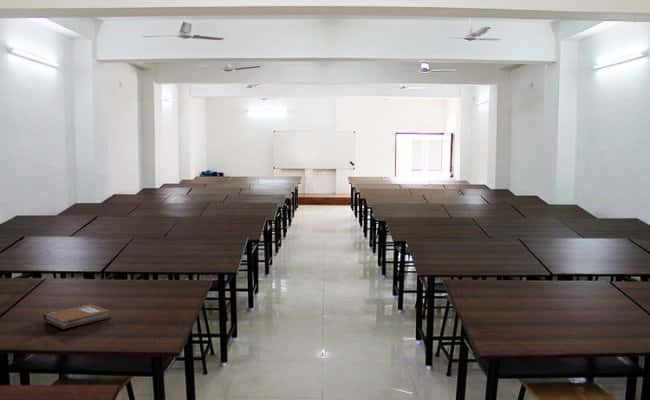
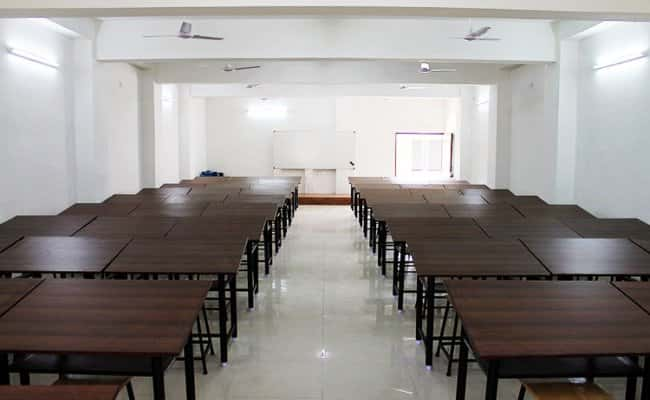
- notebook [43,303,111,330]
